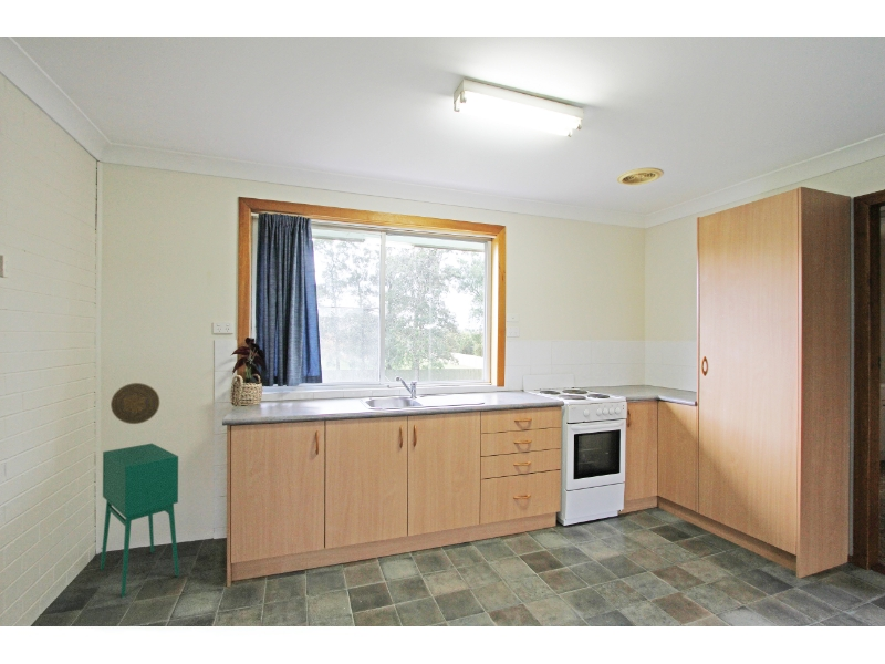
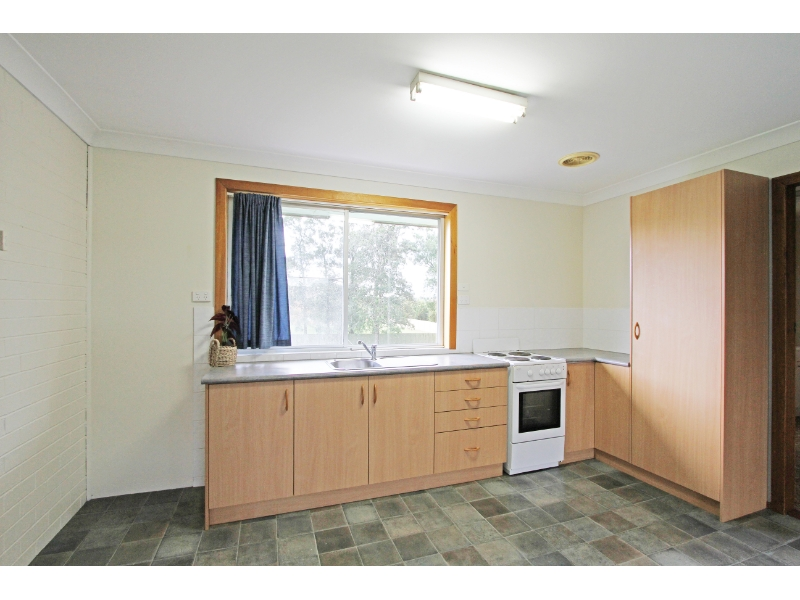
- storage cabinet [100,443,180,599]
- decorative plate [110,382,160,425]
